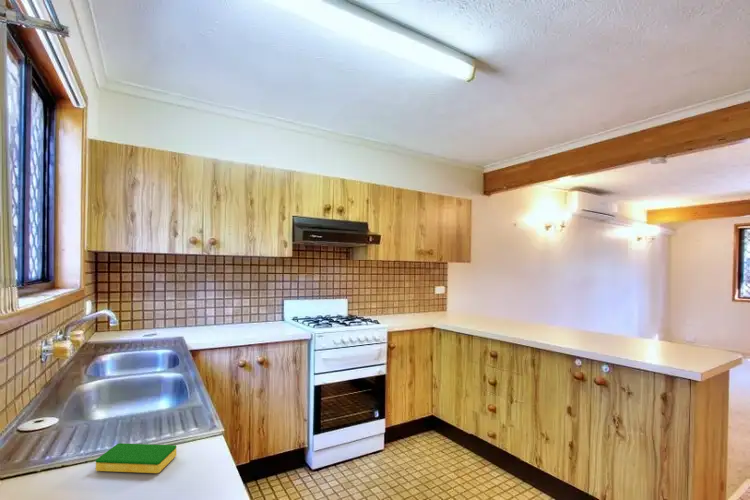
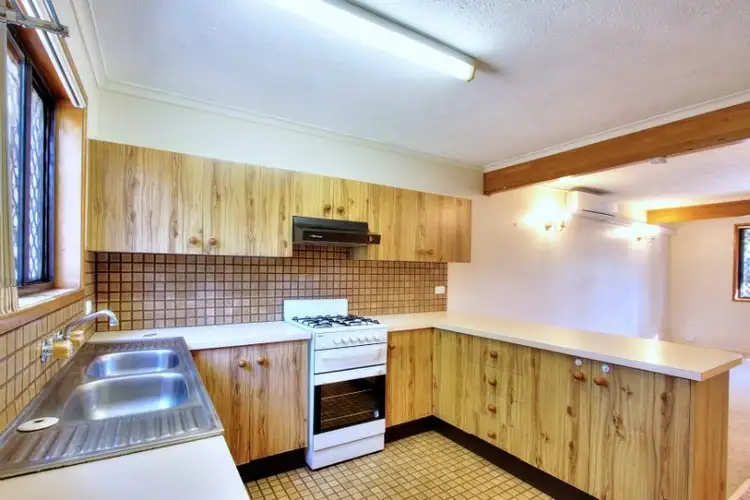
- dish sponge [95,442,177,474]
